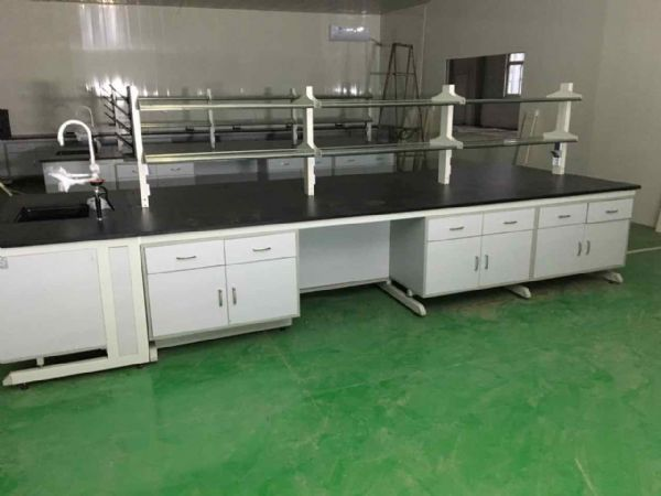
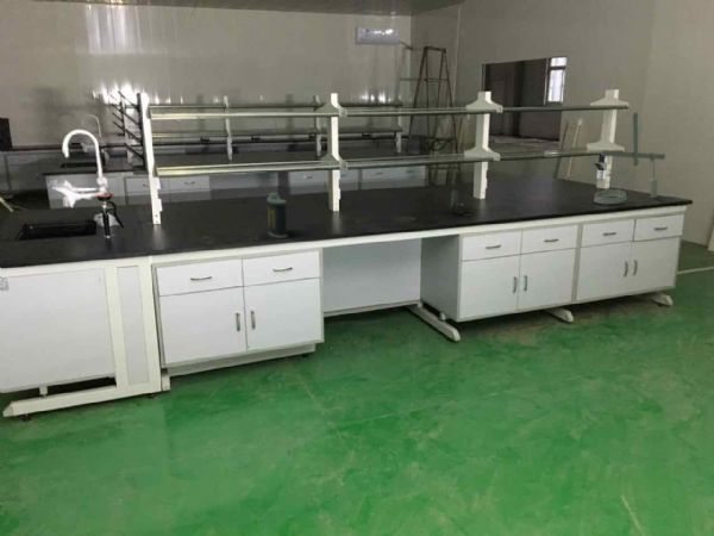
+ spray bottle [449,182,472,217]
+ flask [267,192,288,239]
+ laboratory equipment [593,111,666,205]
